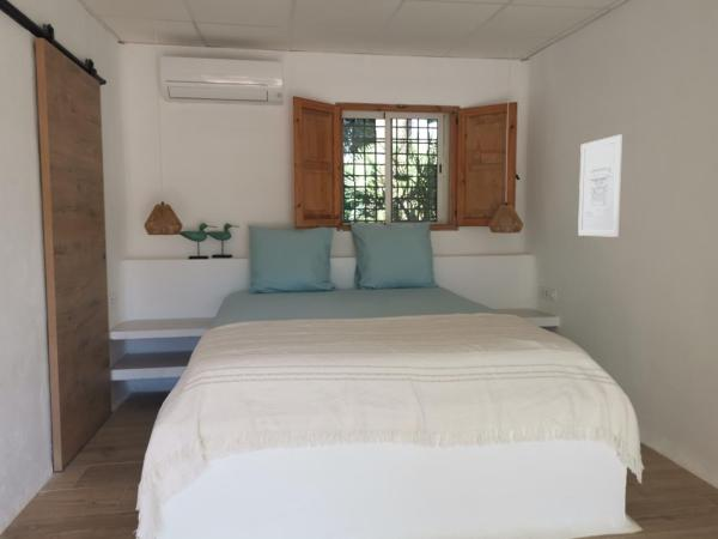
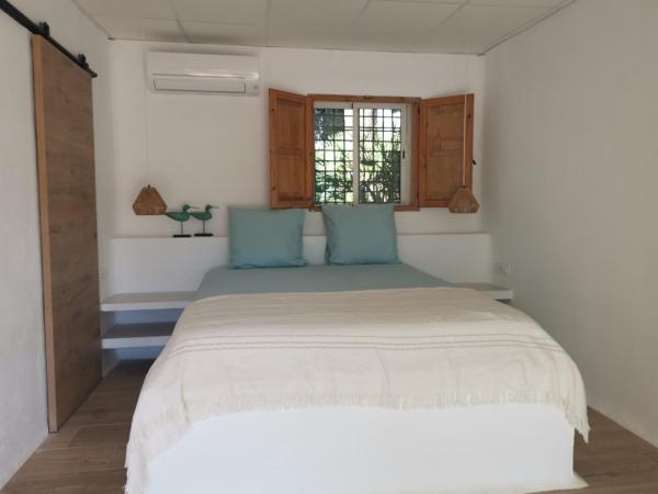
- wall art [577,133,623,238]
